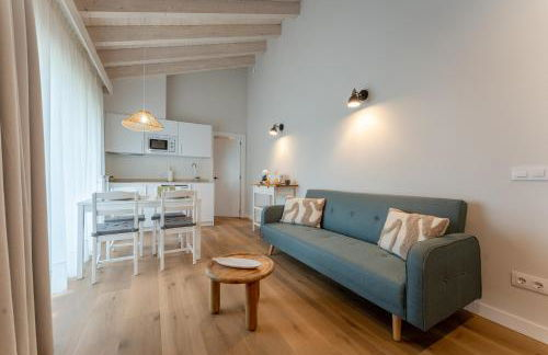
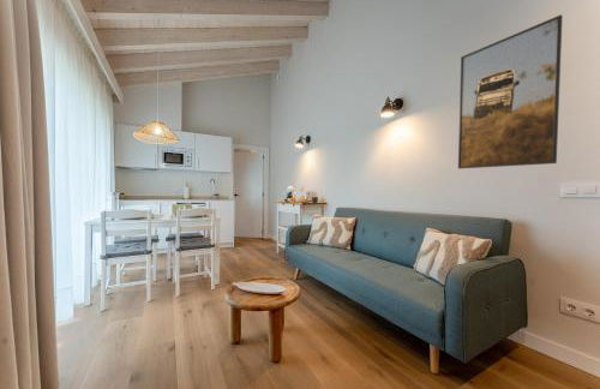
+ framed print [457,13,564,169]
